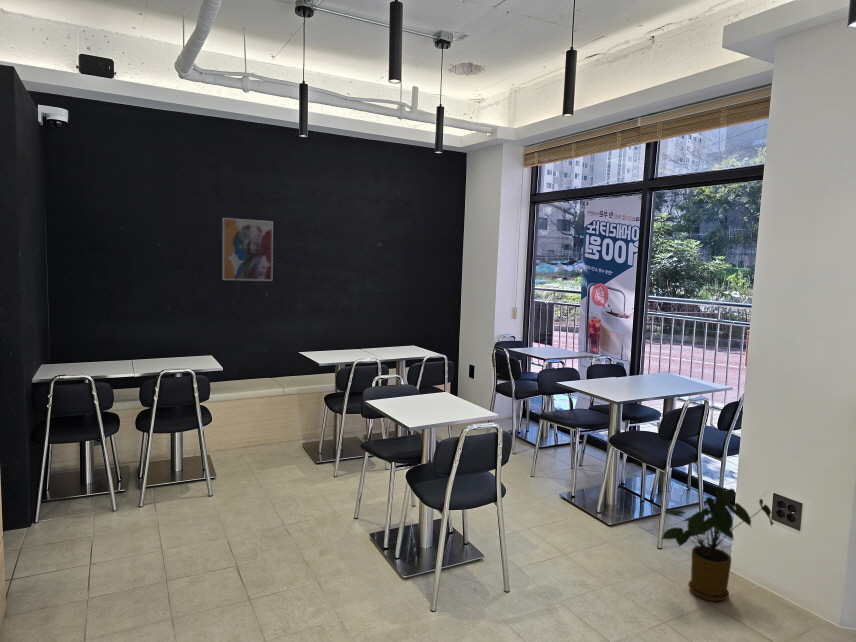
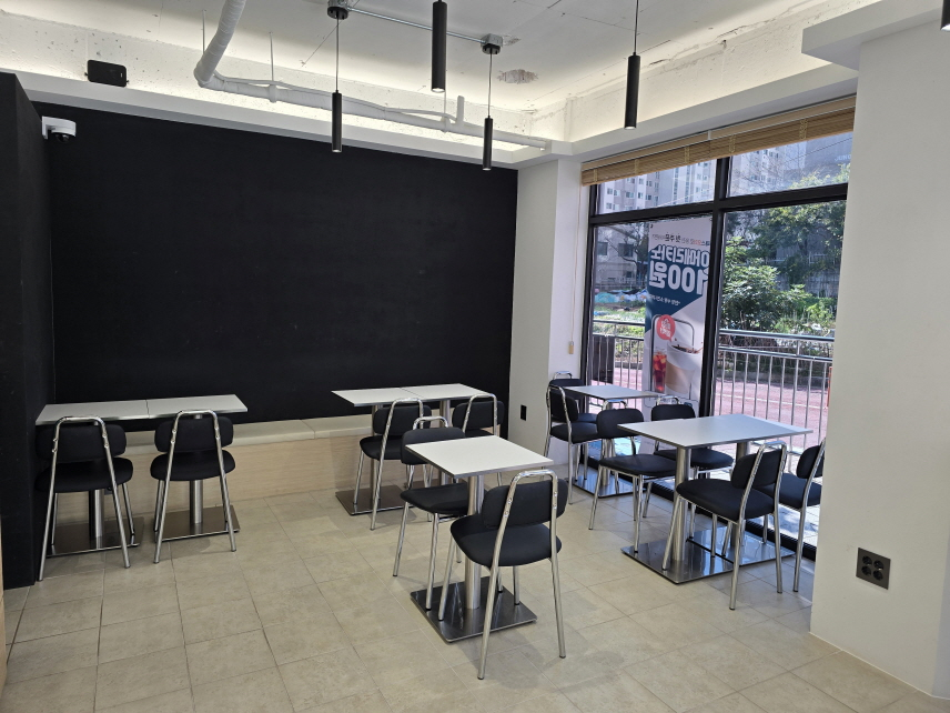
- wall art [221,217,274,282]
- house plant [660,486,775,602]
